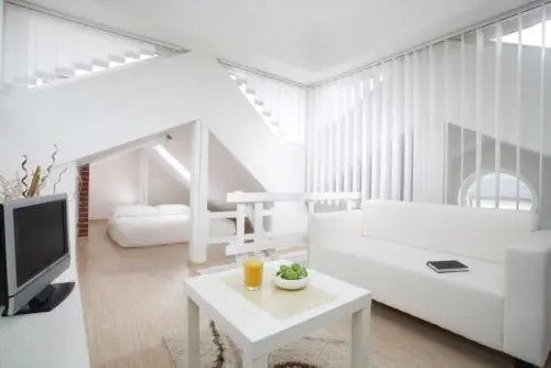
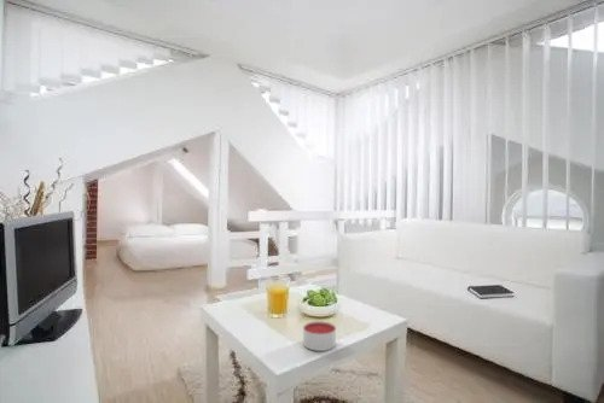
+ candle [302,320,337,352]
